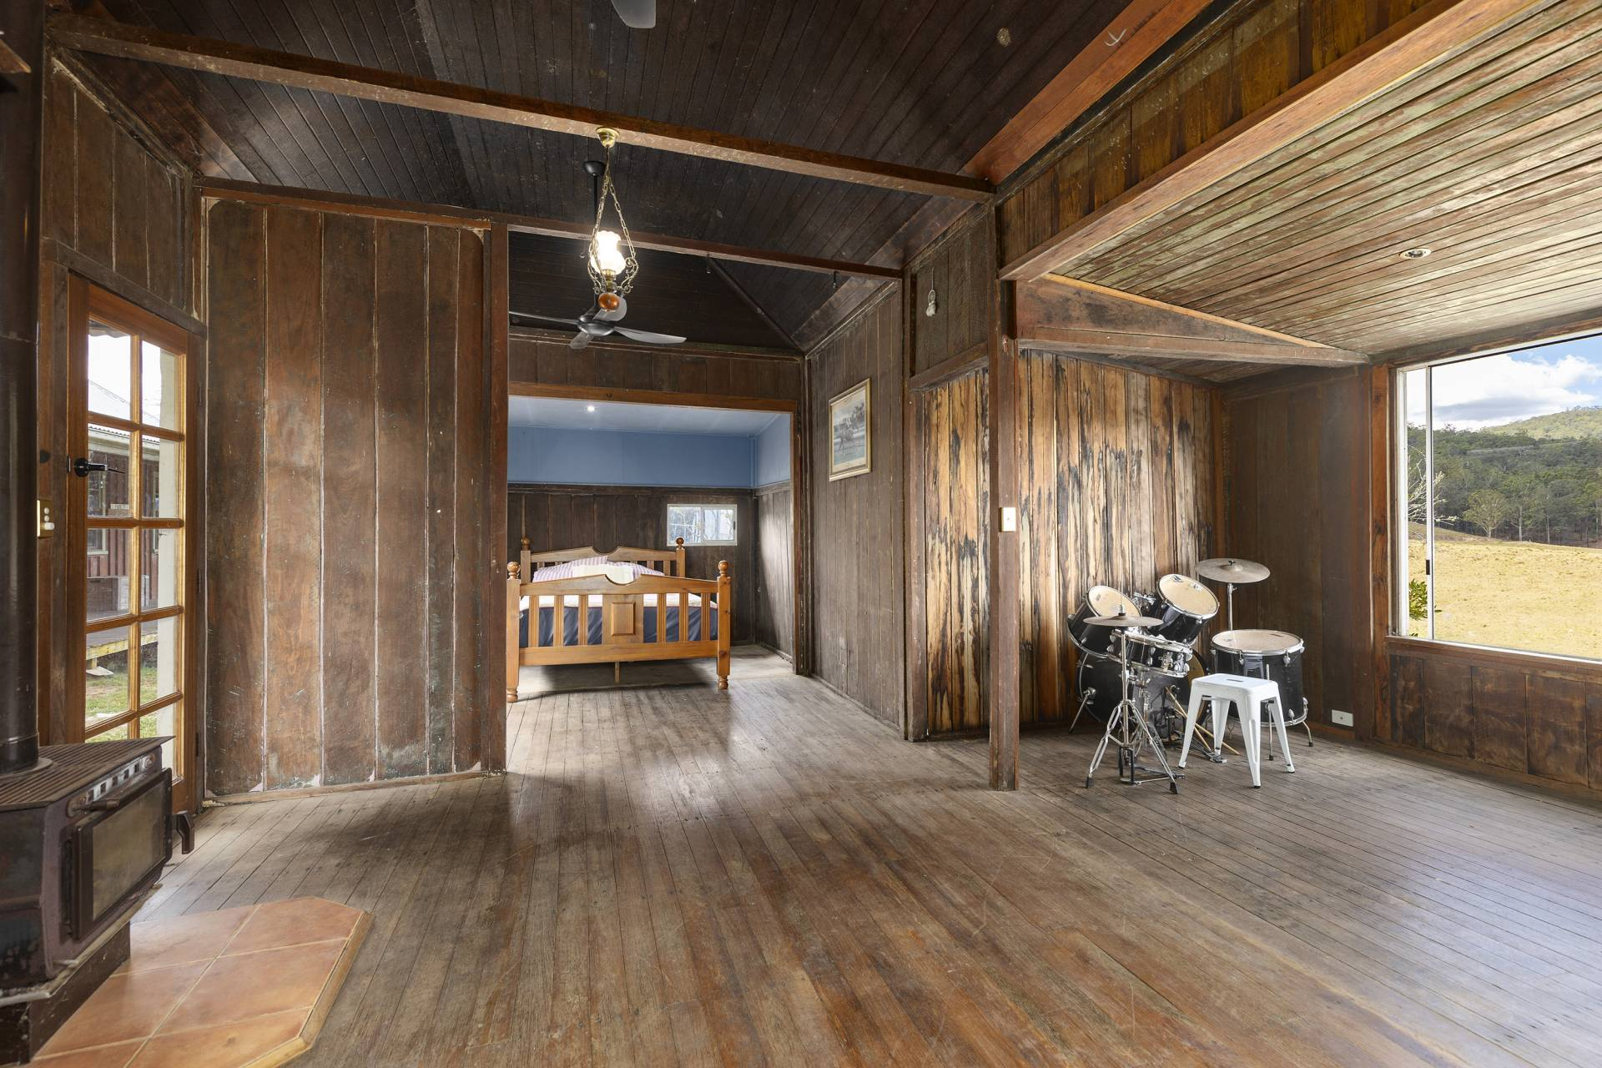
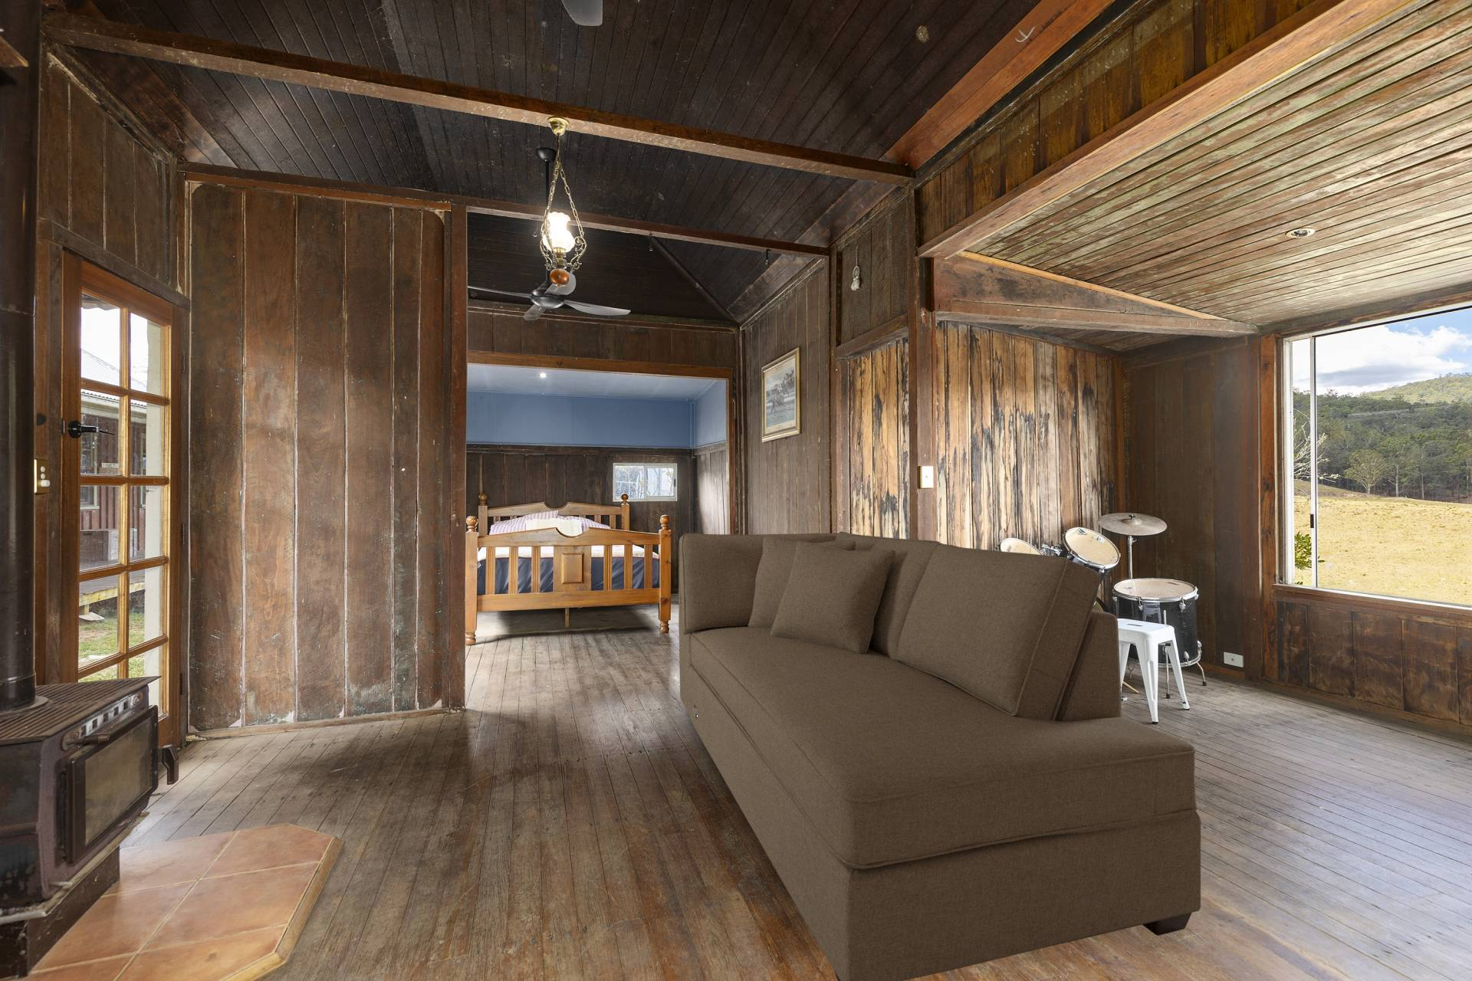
+ sofa [678,530,1203,981]
